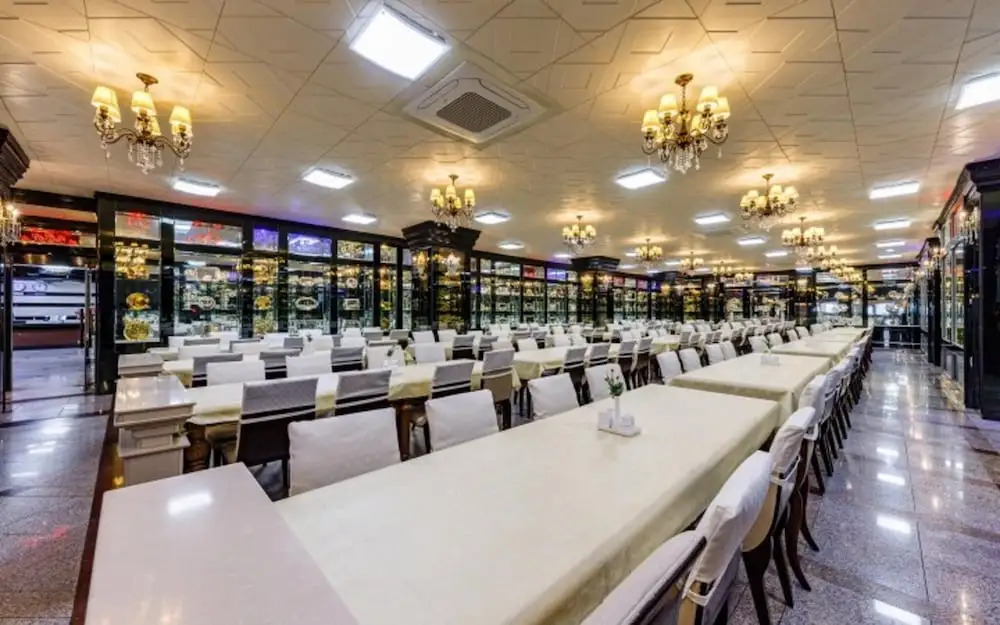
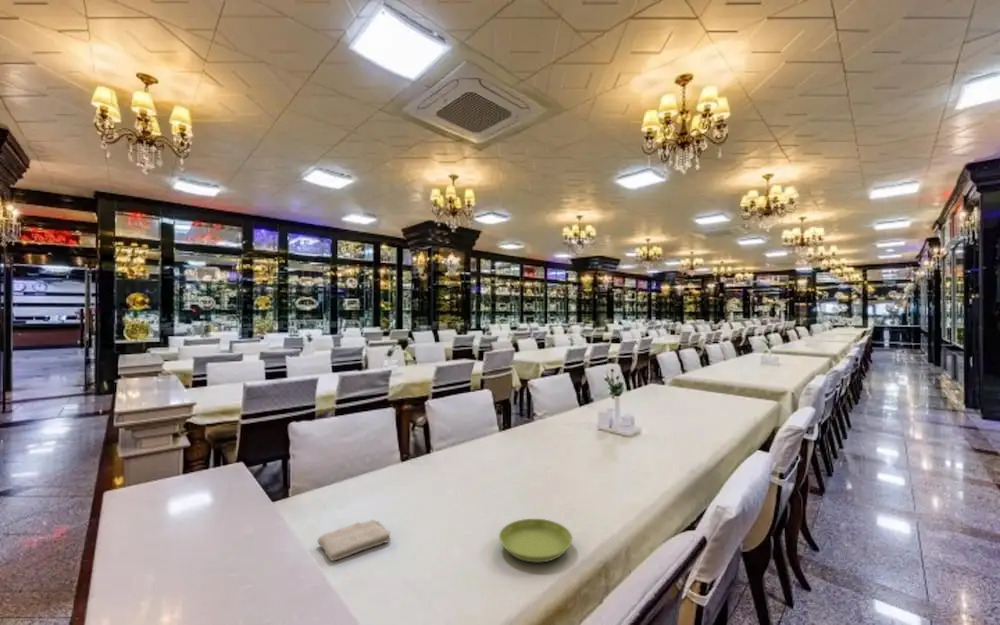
+ washcloth [317,519,391,562]
+ saucer [498,518,573,564]
